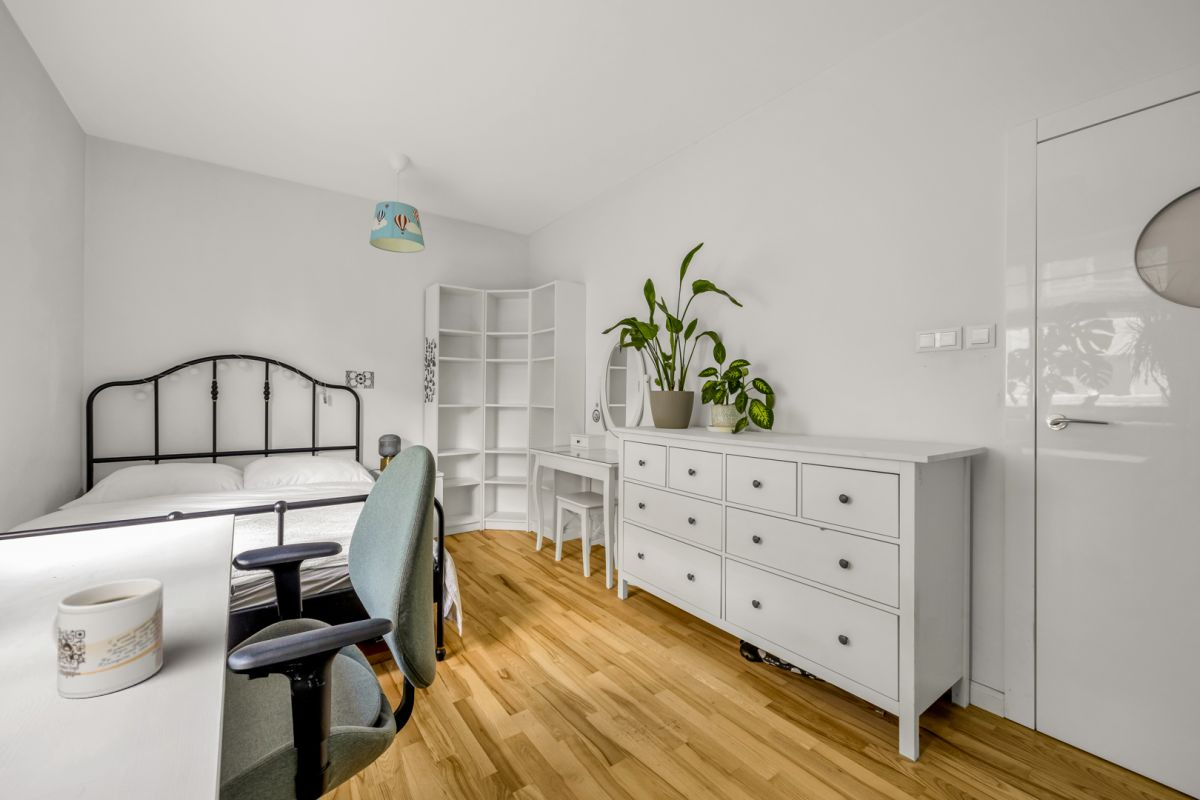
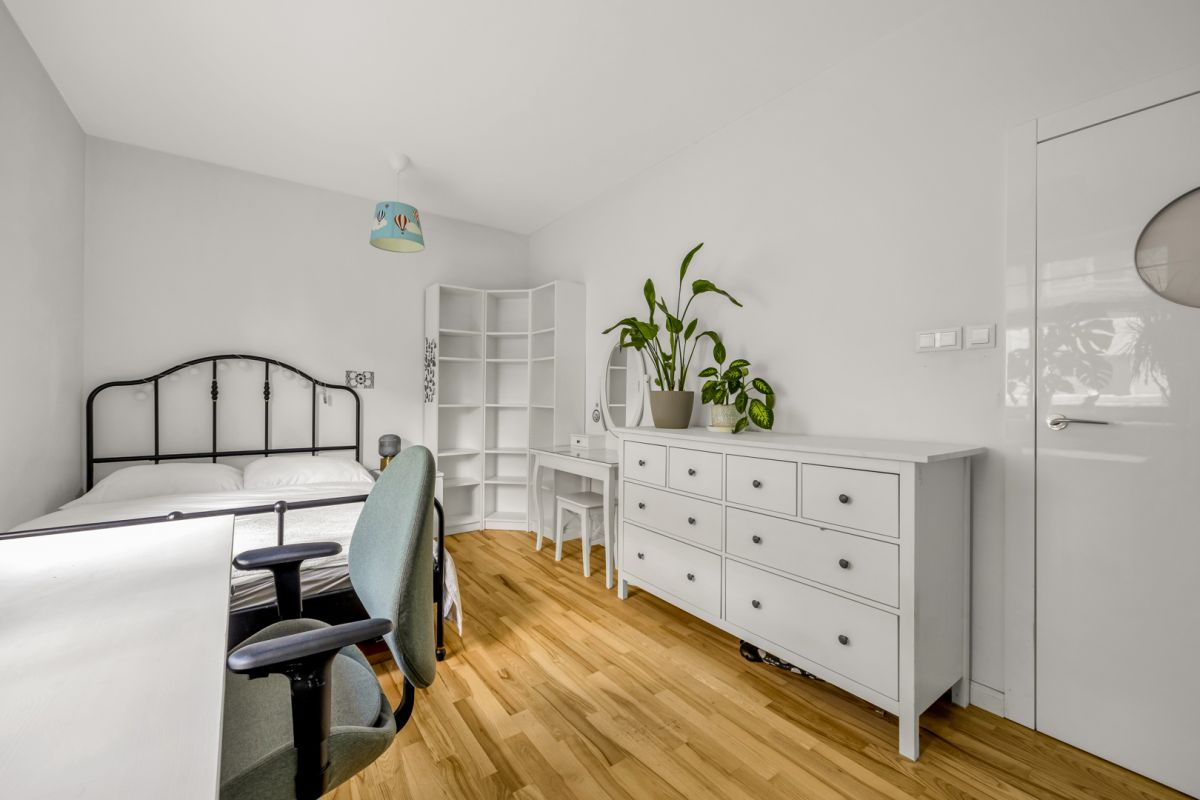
- mug [49,578,164,699]
